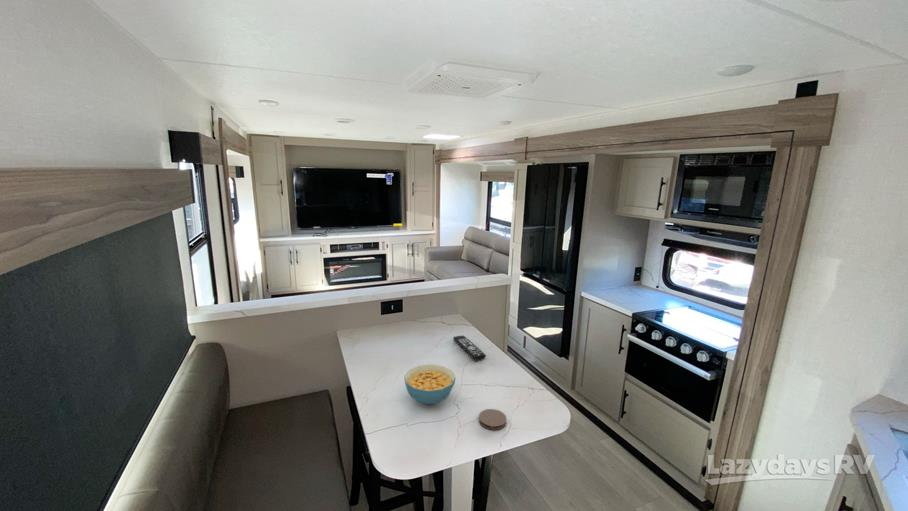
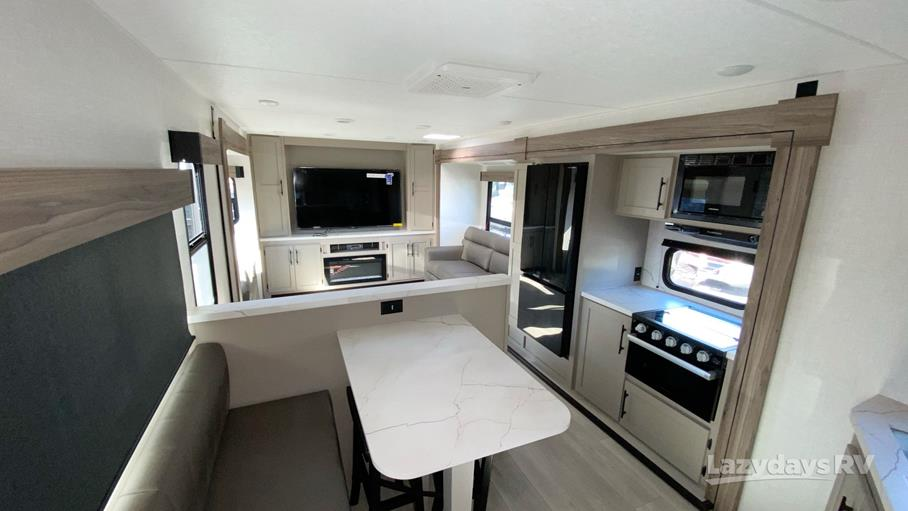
- cereal bowl [403,363,457,405]
- remote control [452,335,487,361]
- coaster [478,408,507,431]
